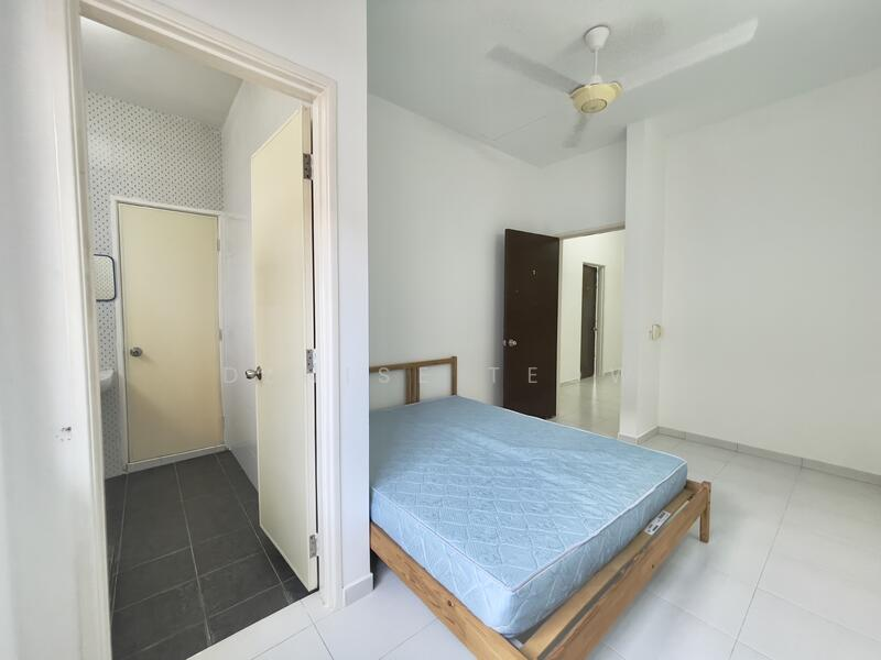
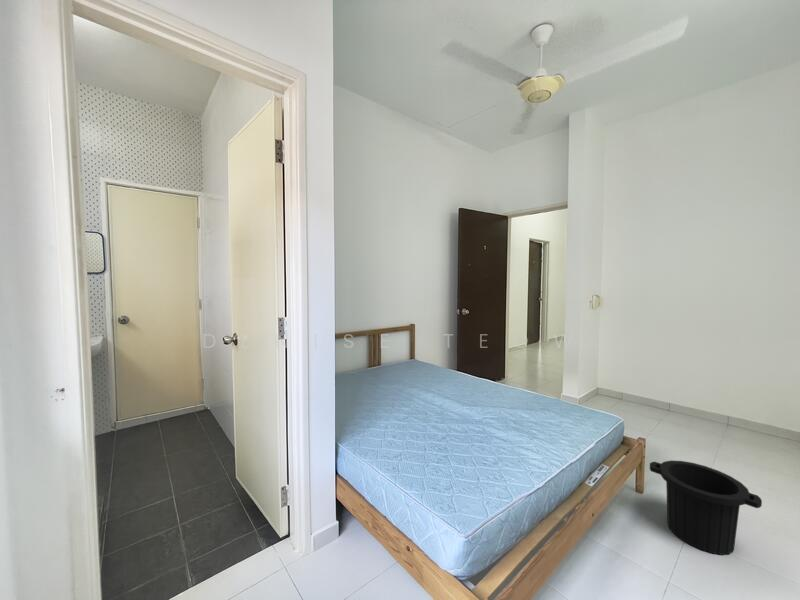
+ trash can [649,459,763,556]
